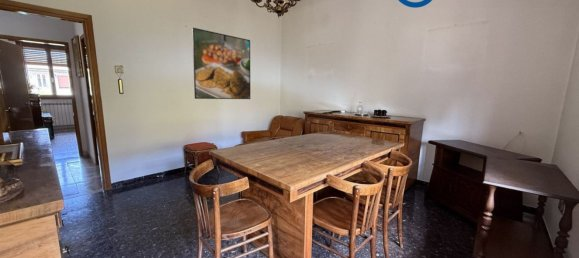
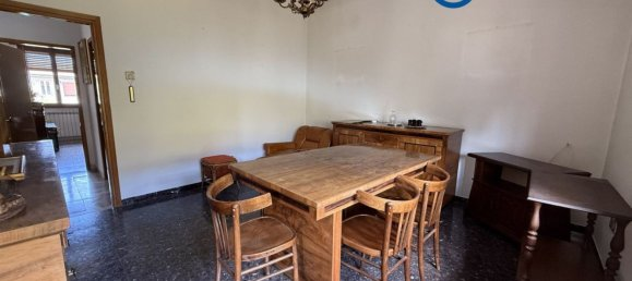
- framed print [191,27,251,100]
